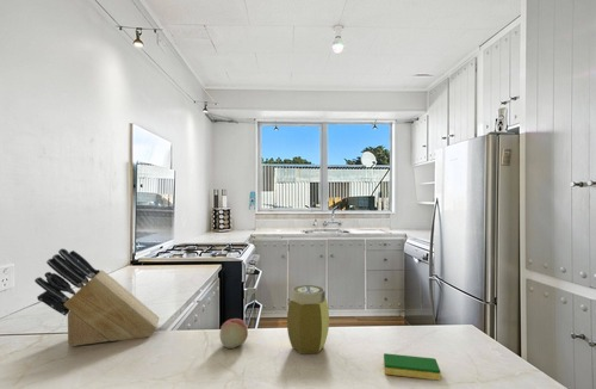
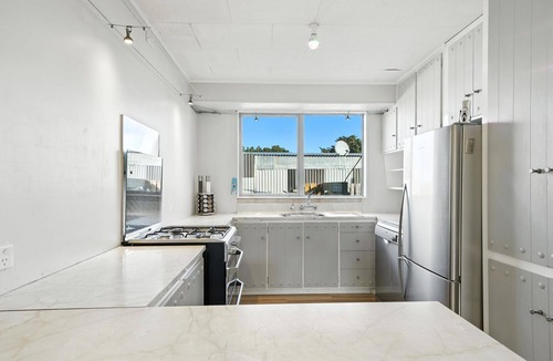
- dish sponge [383,352,441,382]
- knife block [33,247,161,347]
- fruit [218,317,249,350]
- jar [286,284,330,356]
